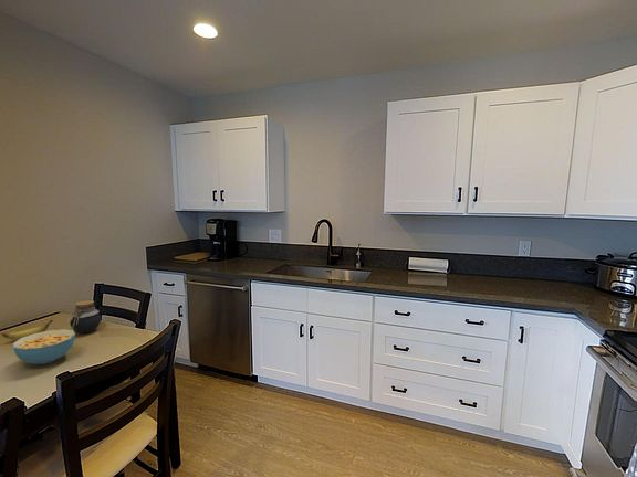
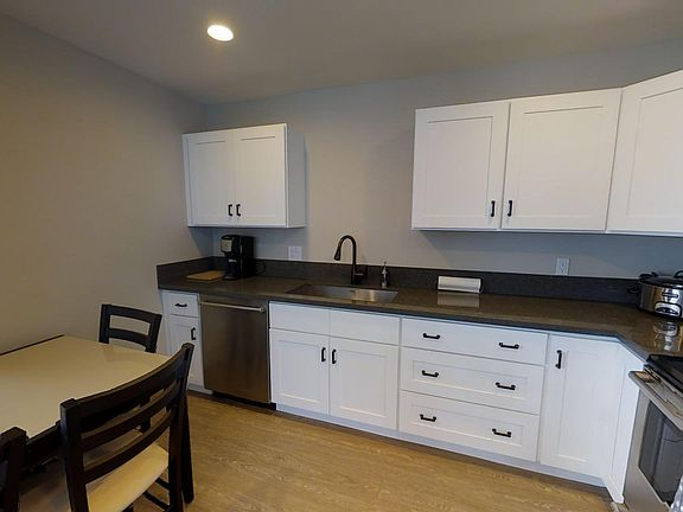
- banana [1,319,54,341]
- cereal bowl [12,328,76,365]
- jar [66,299,102,333]
